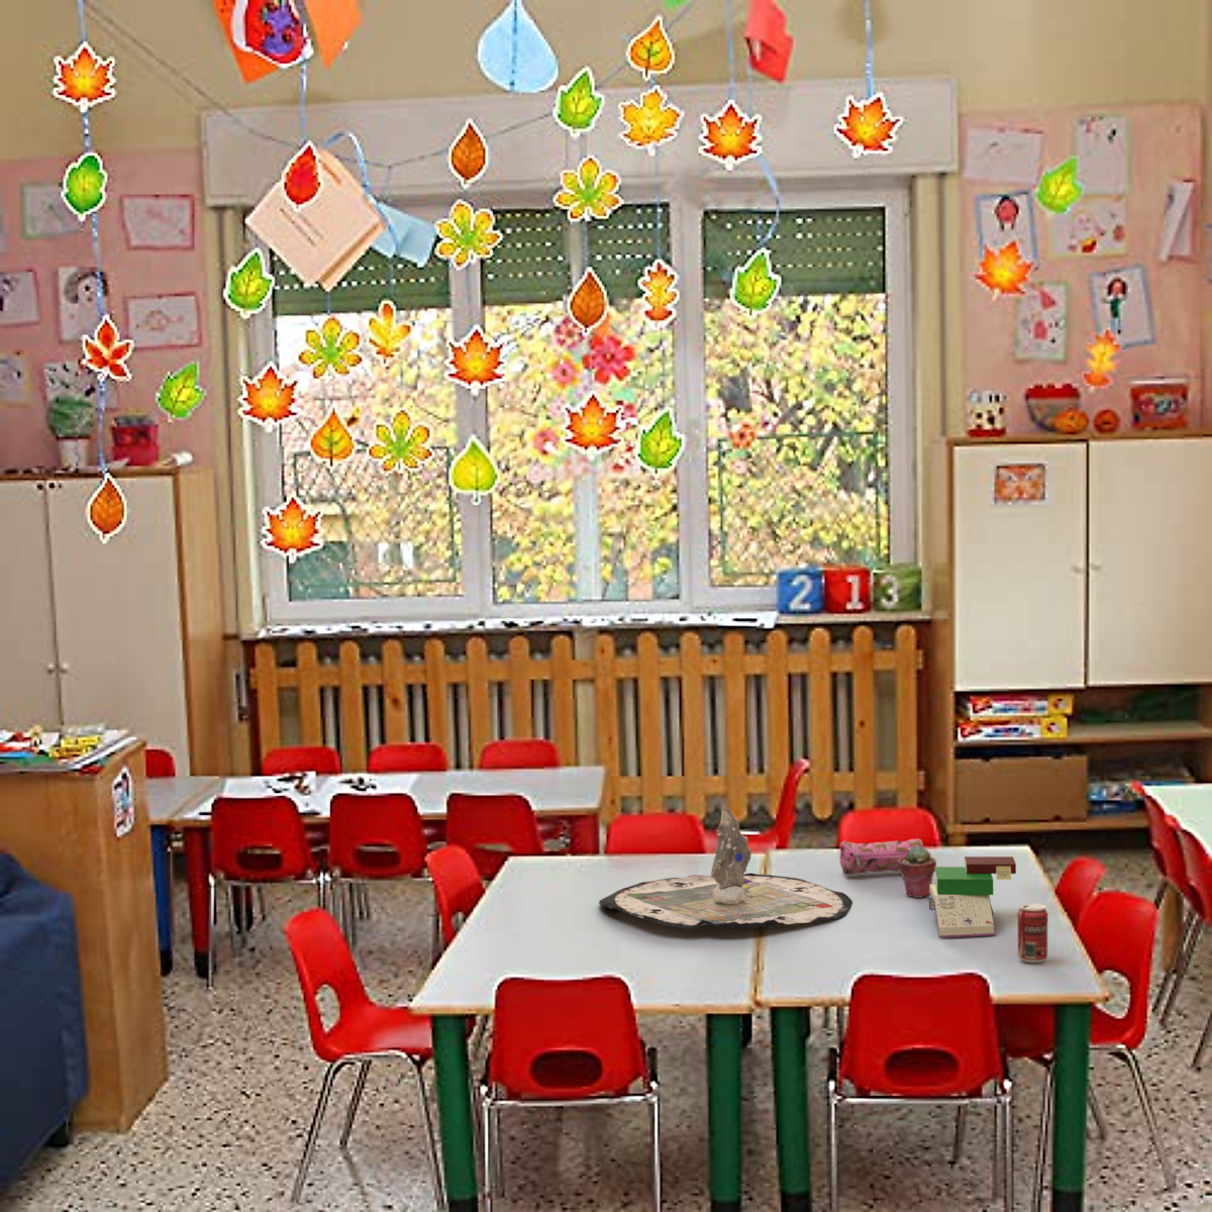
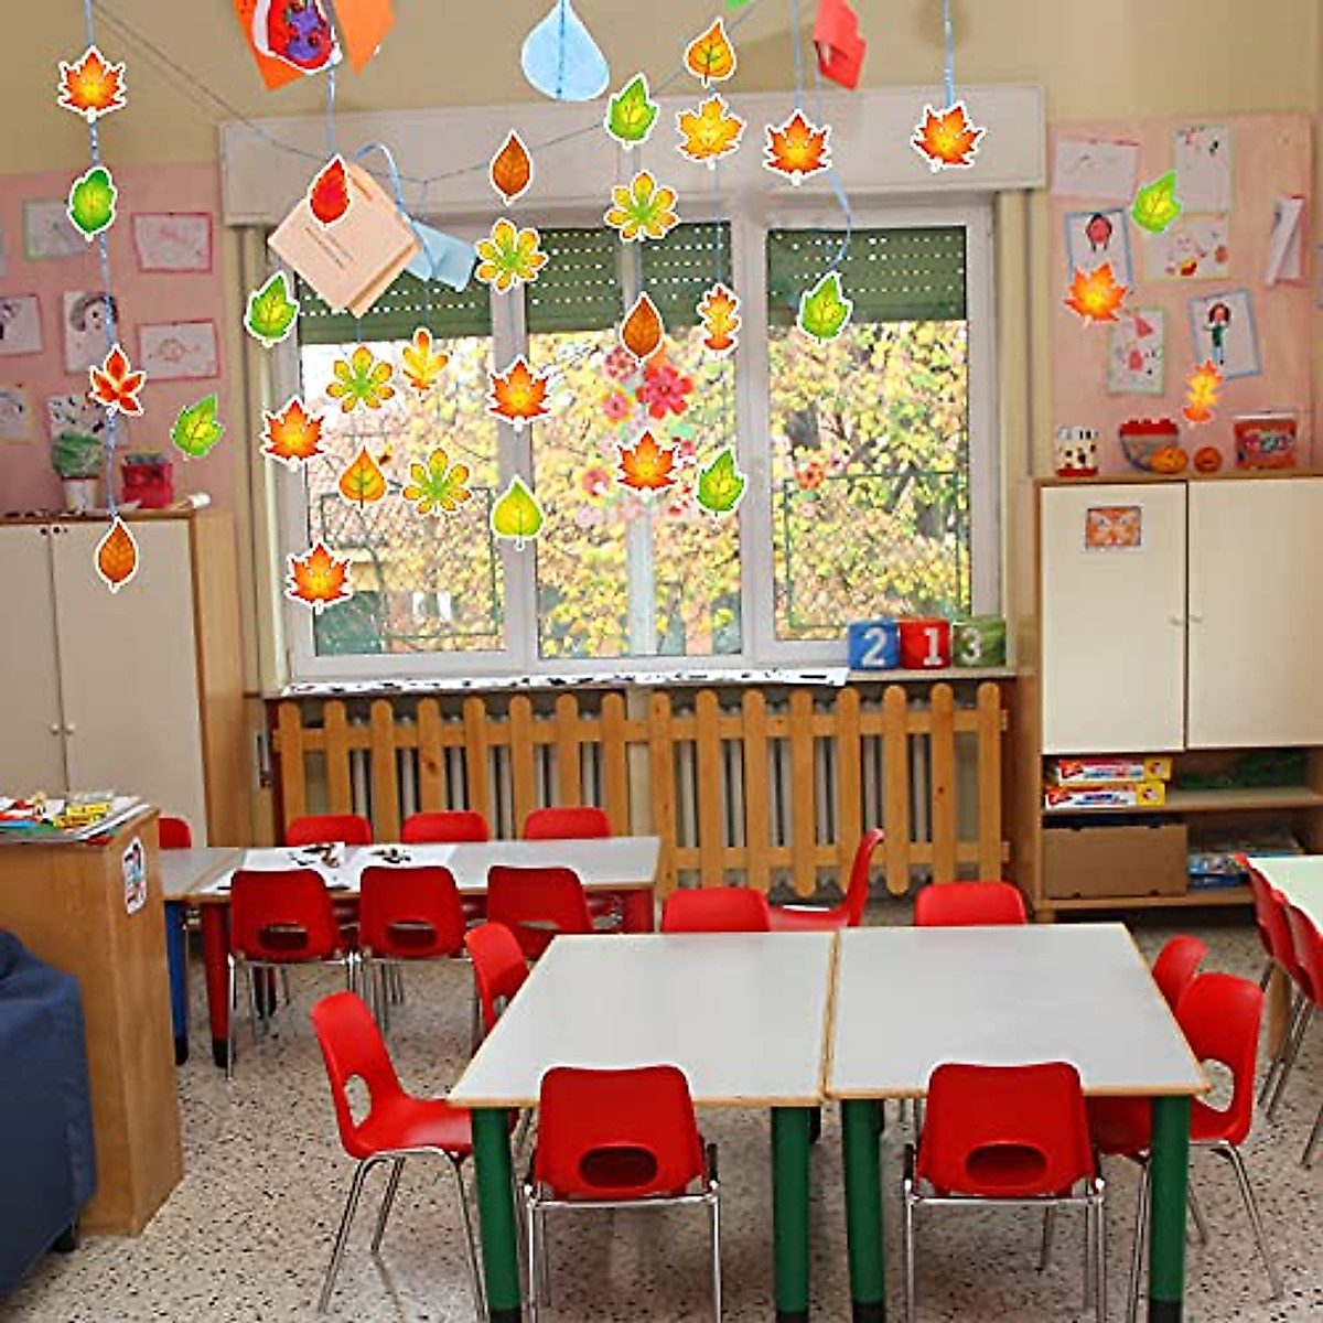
- pencil case [838,837,925,877]
- beverage can [1016,902,1049,963]
- potted succulent [897,846,937,899]
- book [928,856,1017,938]
- board game [598,807,854,930]
